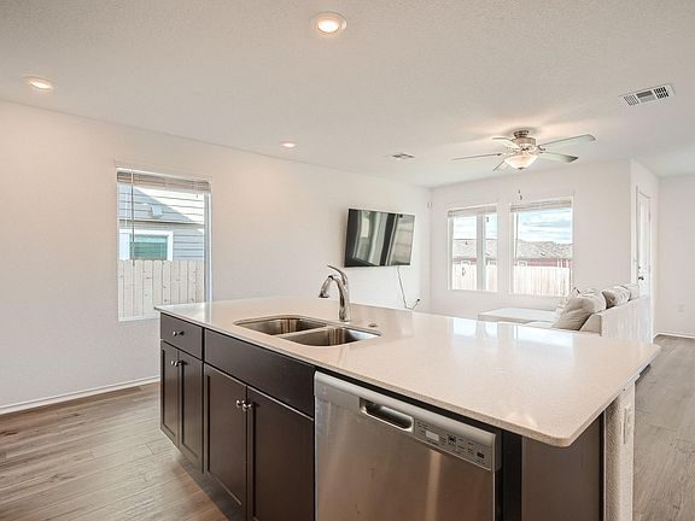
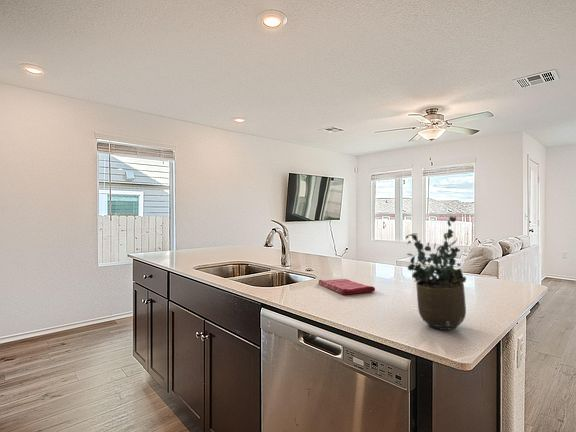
+ potted plant [405,215,467,331]
+ dish towel [317,278,376,296]
